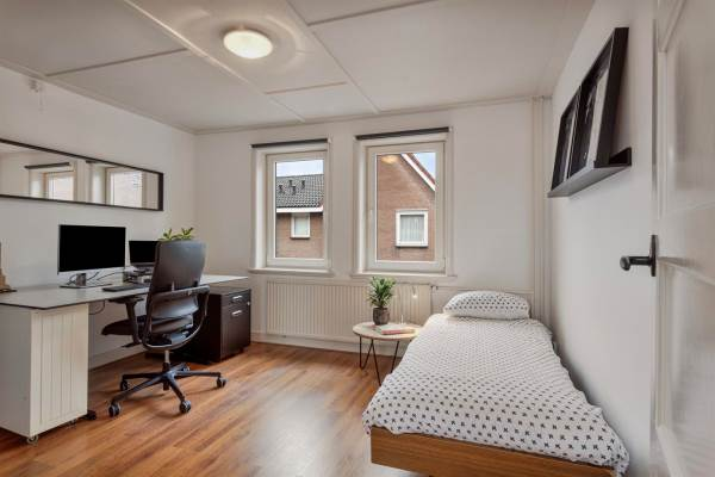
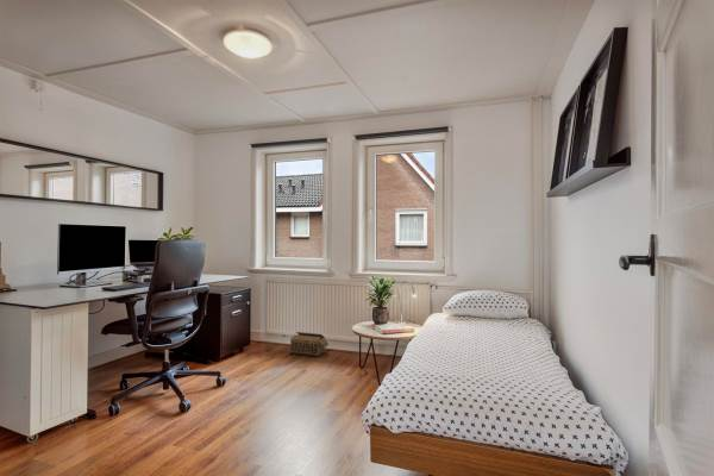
+ cardboard box [289,331,330,358]
